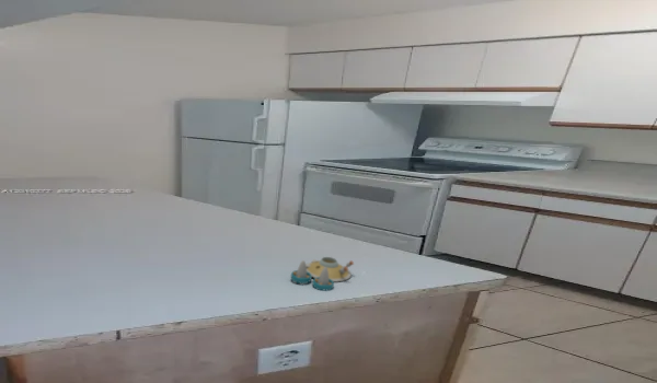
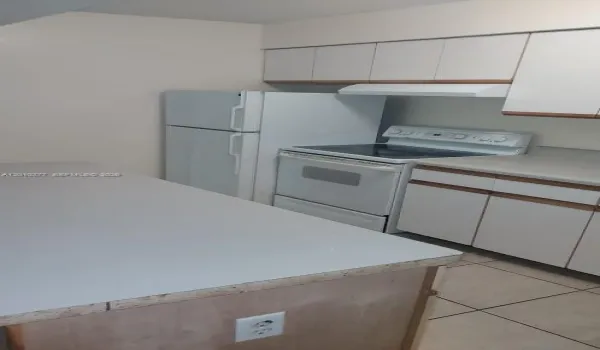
- salt and pepper shaker set [290,256,355,291]
